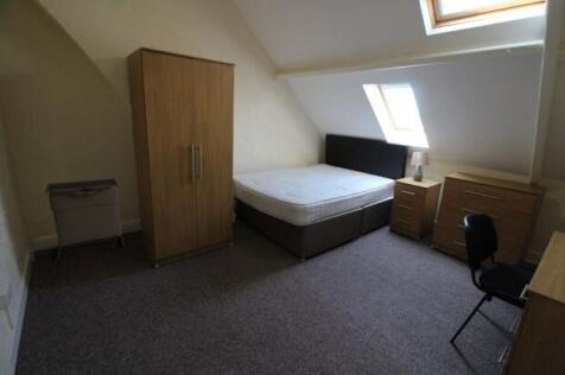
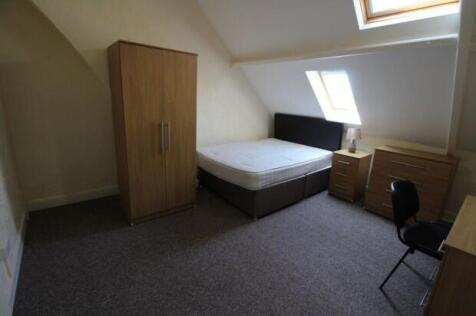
- laundry hamper [44,177,126,261]
